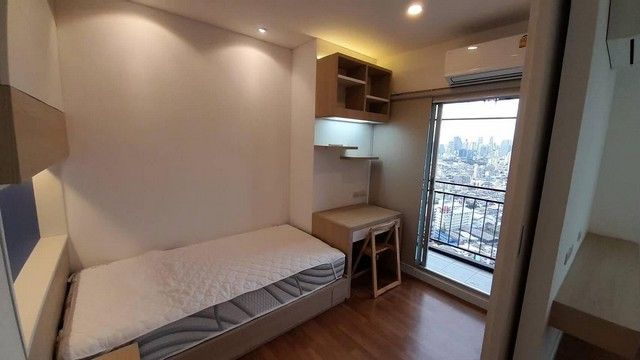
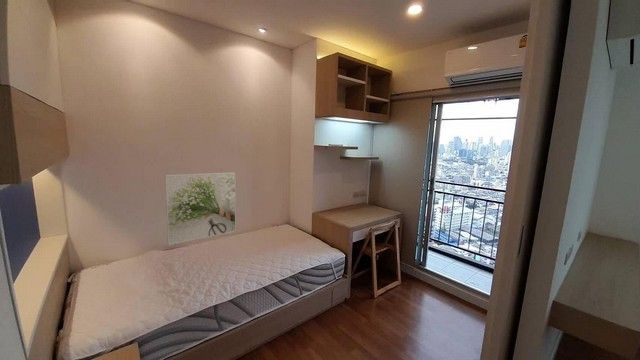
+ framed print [164,172,237,246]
